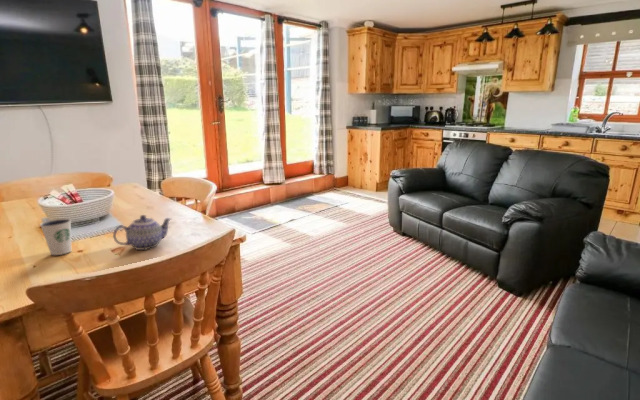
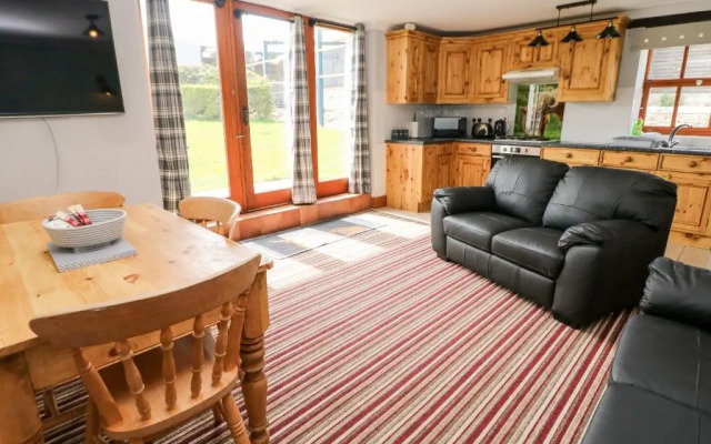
- dixie cup [39,218,72,256]
- teapot [112,214,173,251]
